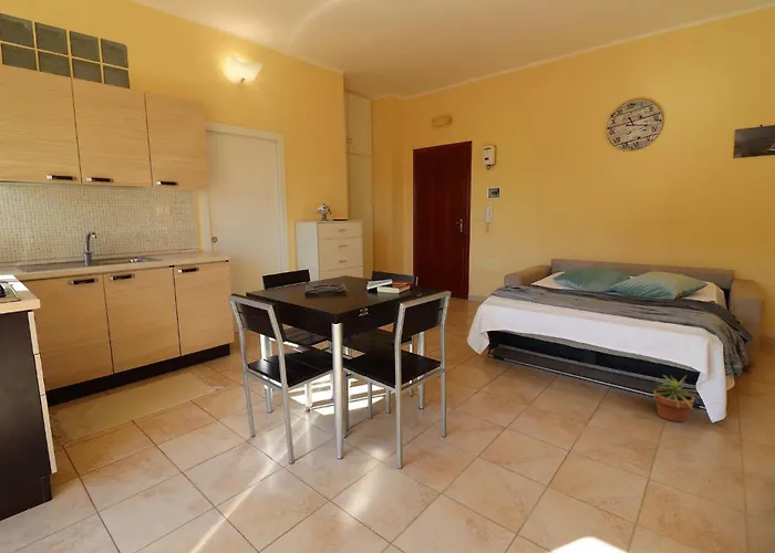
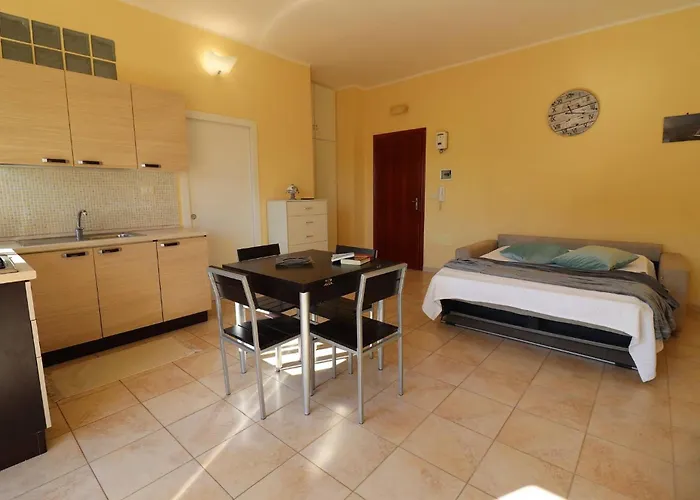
- potted plant [644,374,701,424]
